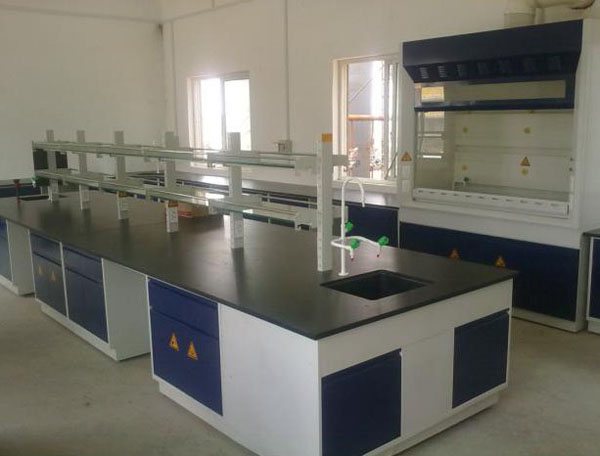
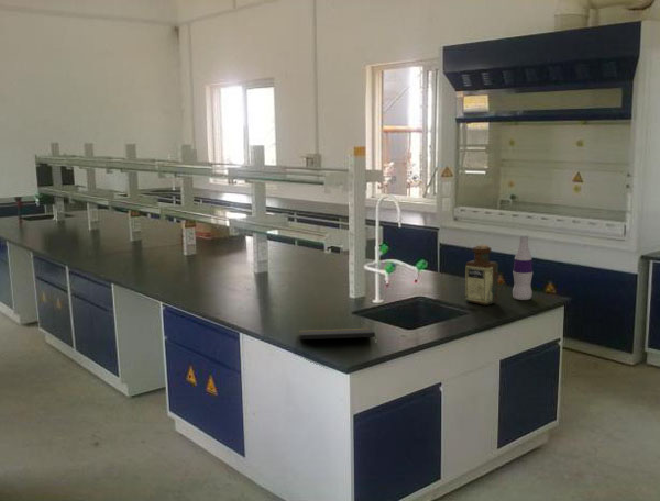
+ bottle [464,244,499,307]
+ notepad [298,327,378,347]
+ bottle [512,233,534,301]
